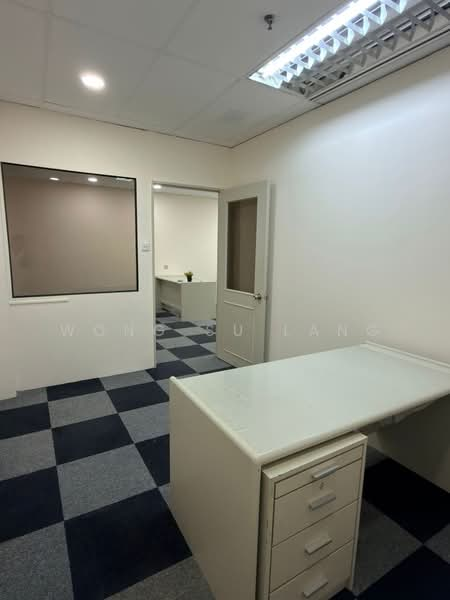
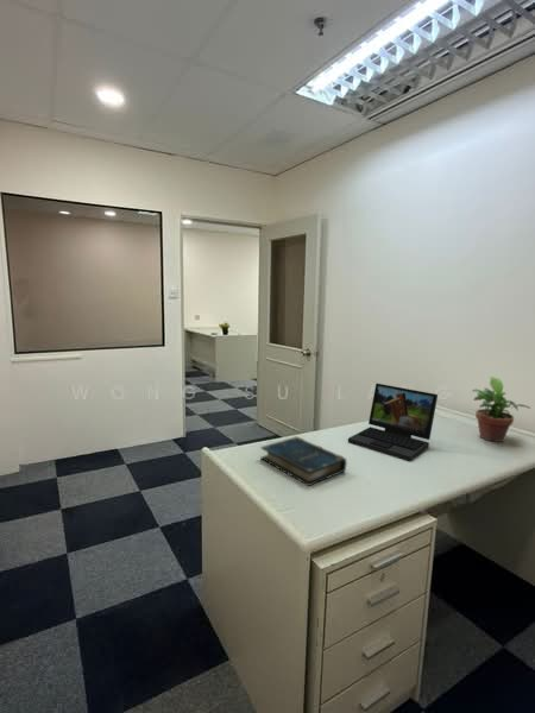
+ potted plant [471,376,531,443]
+ laptop [347,383,439,462]
+ book [259,436,348,487]
